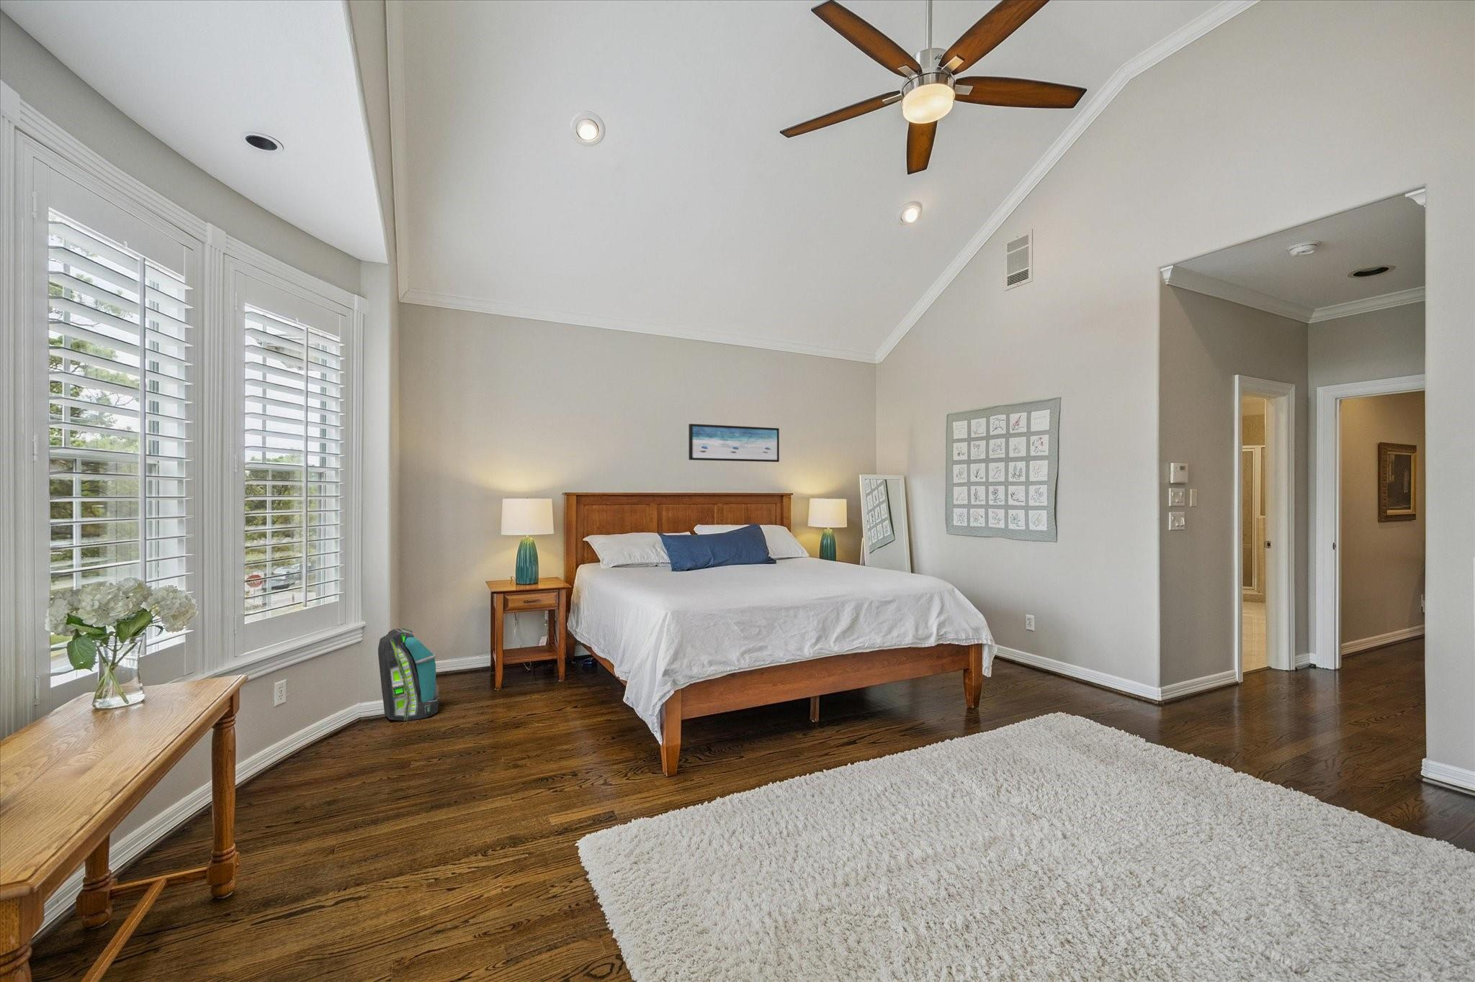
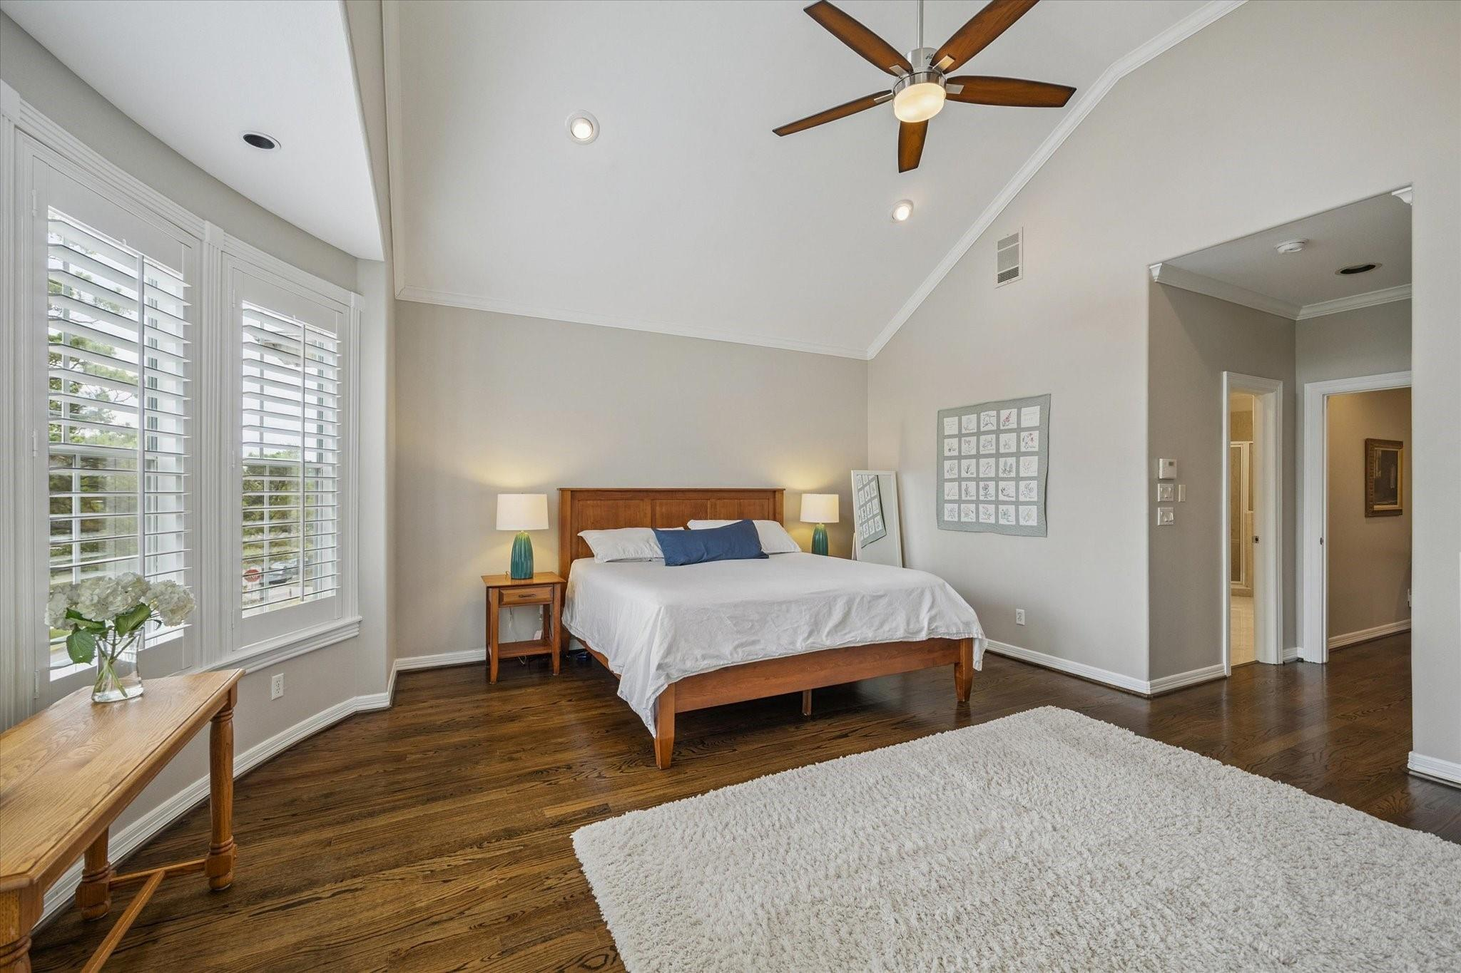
- backpack [377,627,440,721]
- wall art [688,423,780,463]
